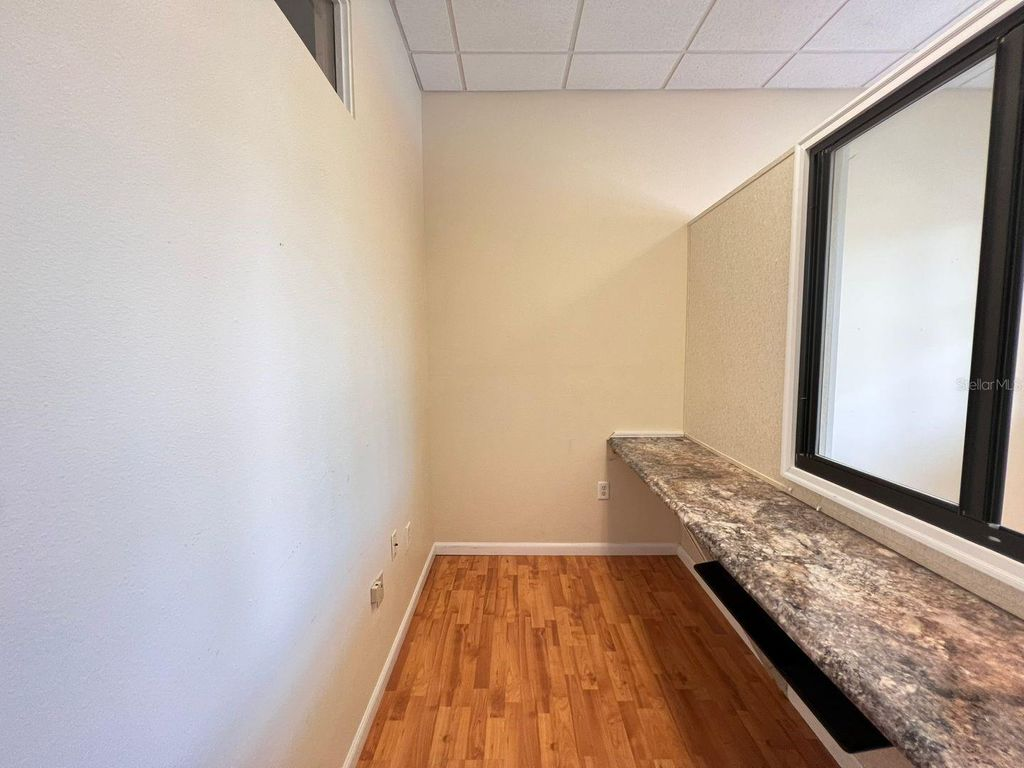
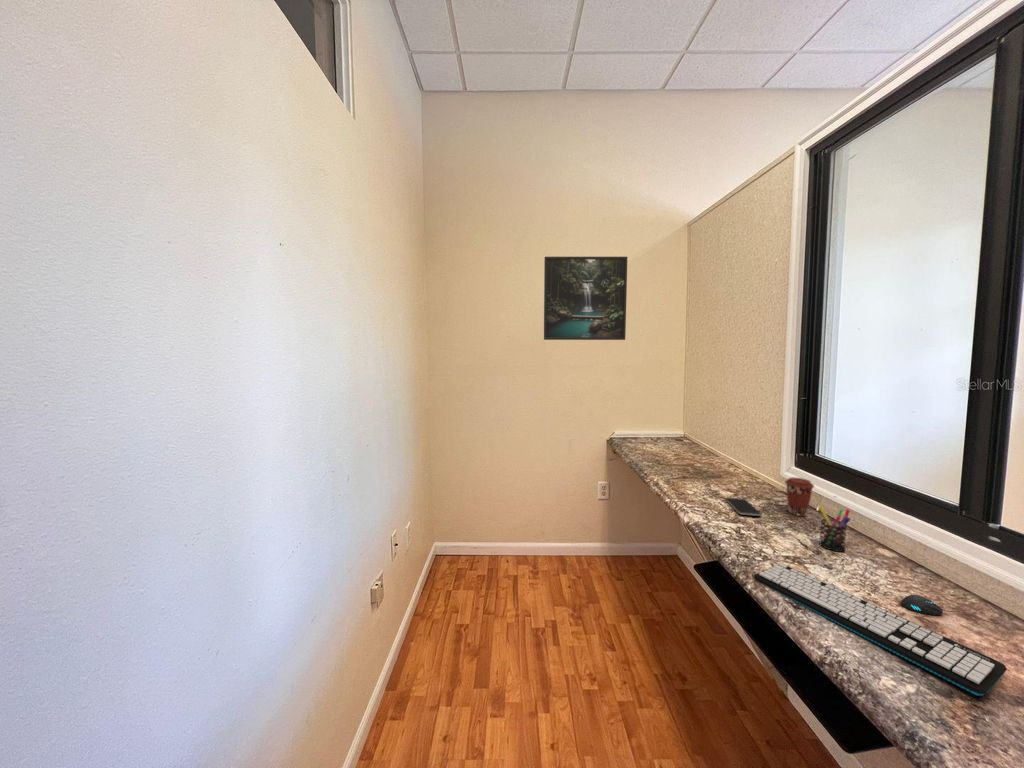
+ pen holder [817,504,851,553]
+ keyboard [753,563,1008,697]
+ mouse [900,594,1001,625]
+ smartphone [725,497,762,517]
+ coffee cup [784,477,815,517]
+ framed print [543,256,628,341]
